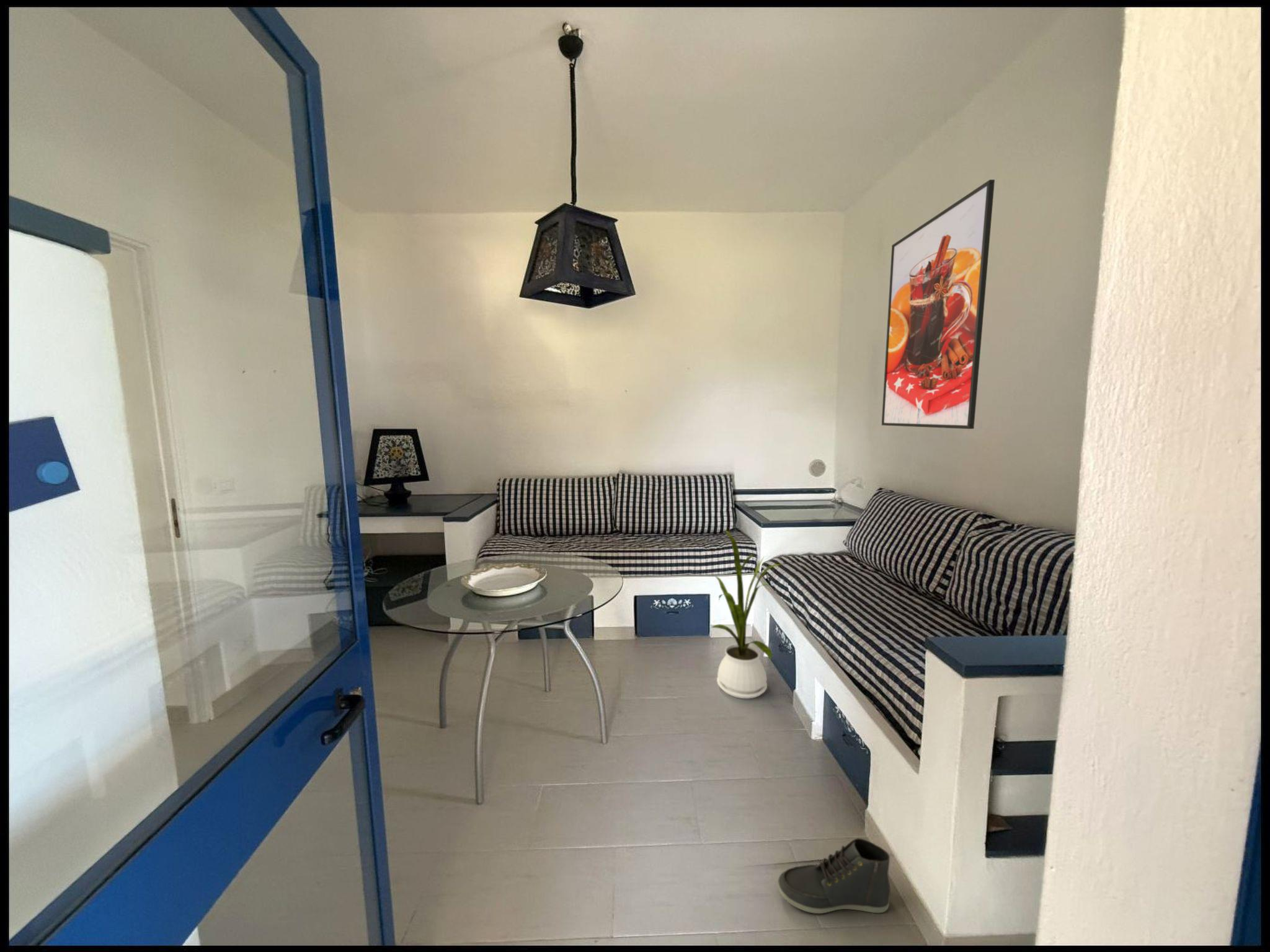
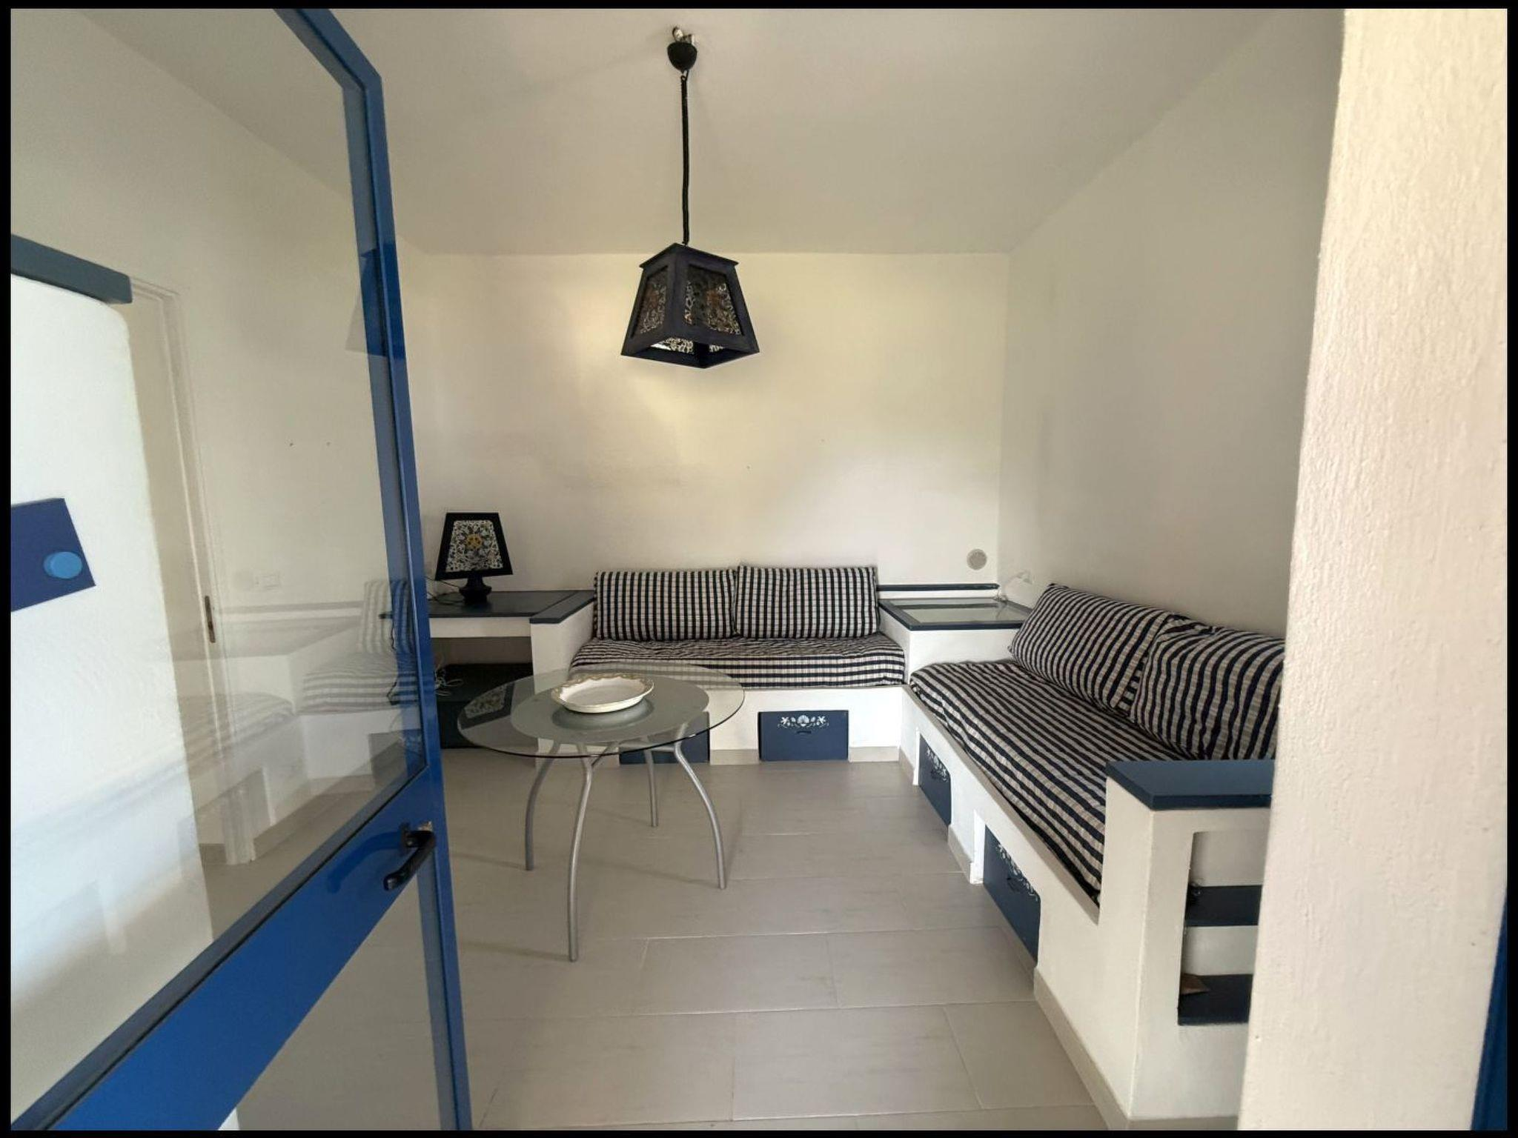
- house plant [709,528,784,699]
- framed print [881,179,995,430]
- sneaker [777,837,891,914]
